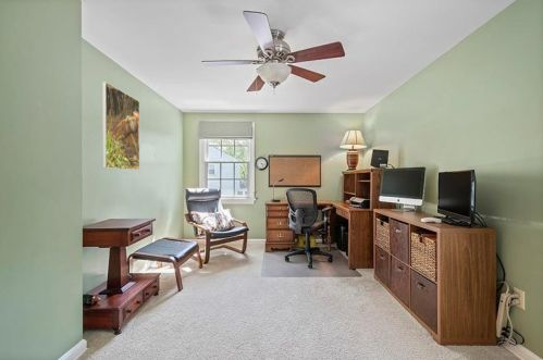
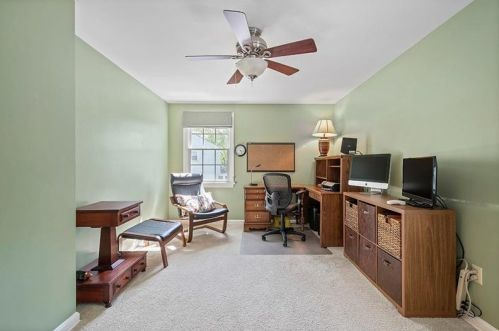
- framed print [101,80,140,171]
